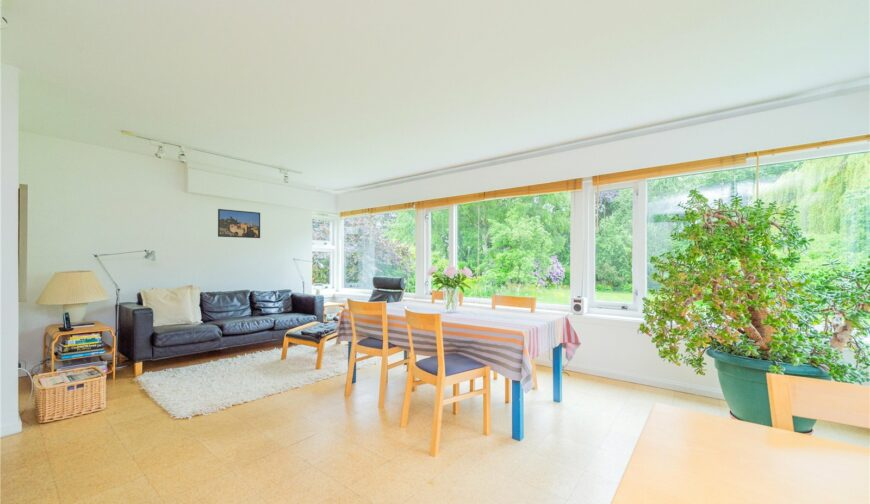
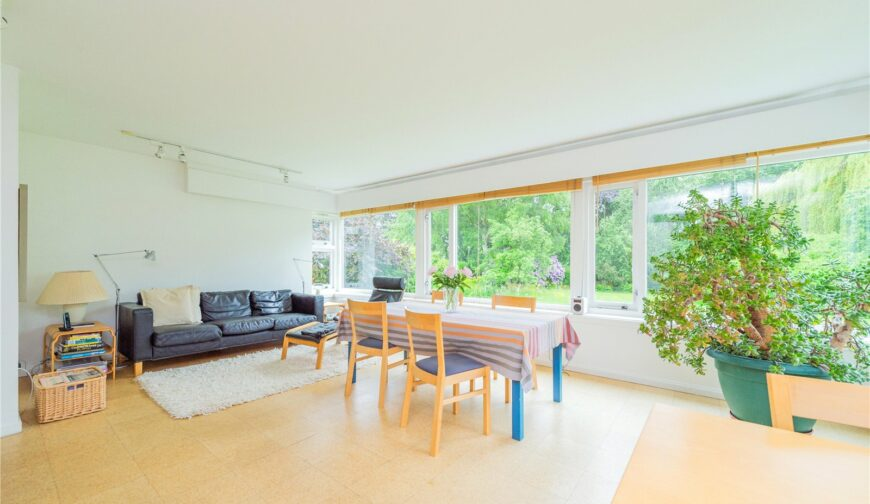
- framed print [217,208,261,239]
